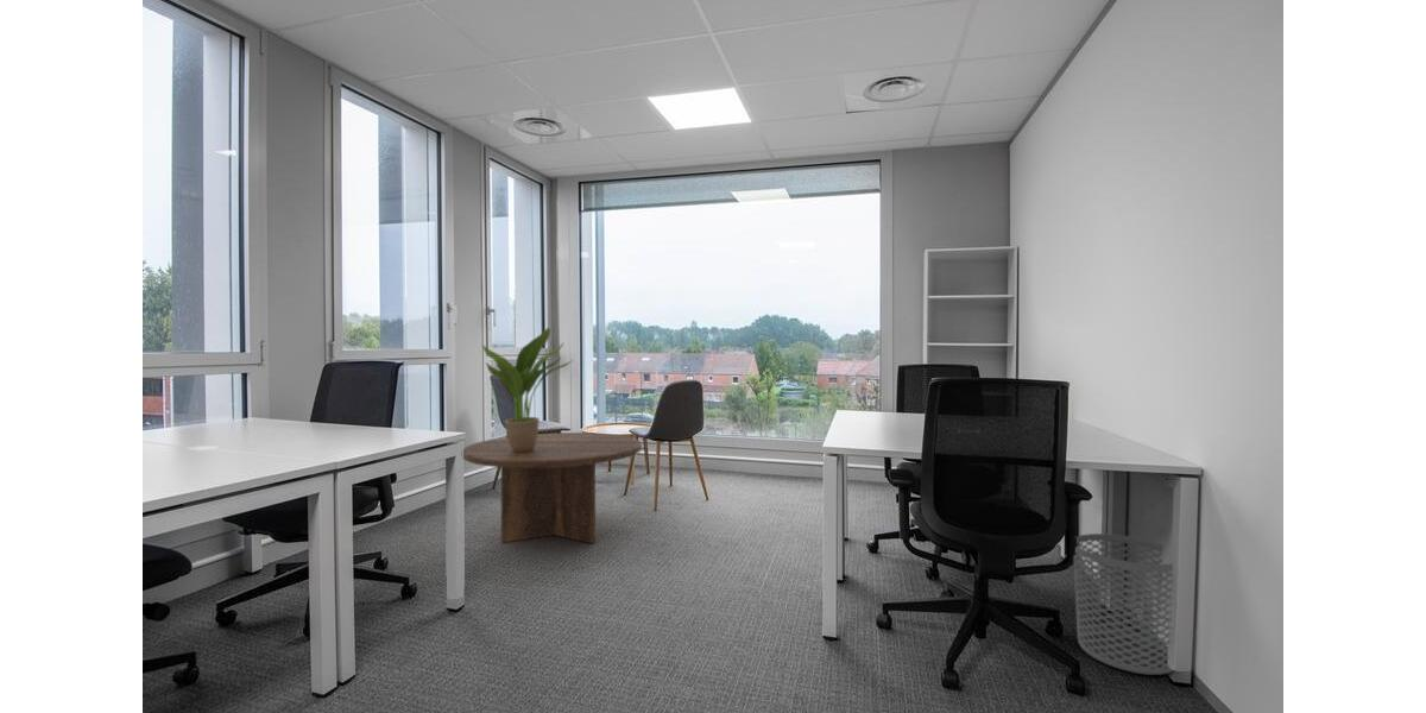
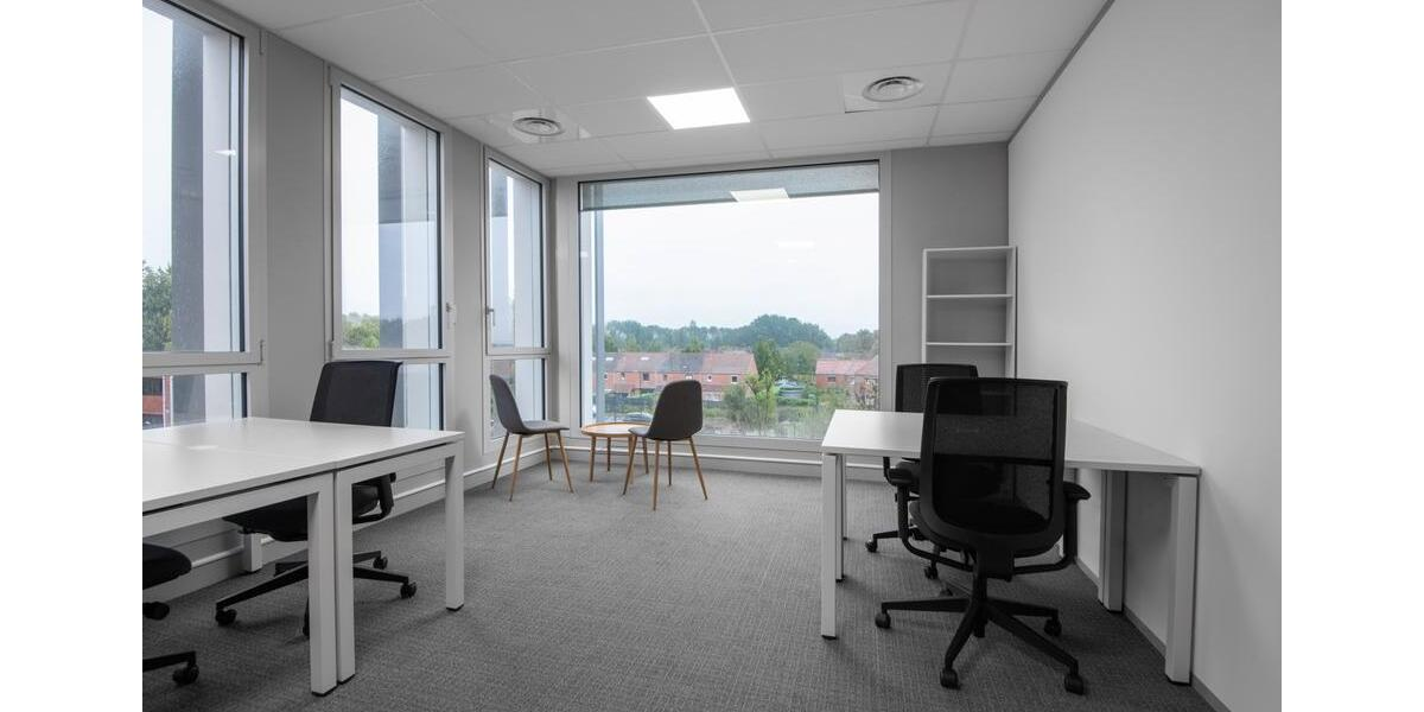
- waste bin [1072,532,1174,676]
- potted plant [481,327,573,453]
- coffee table [462,431,643,544]
